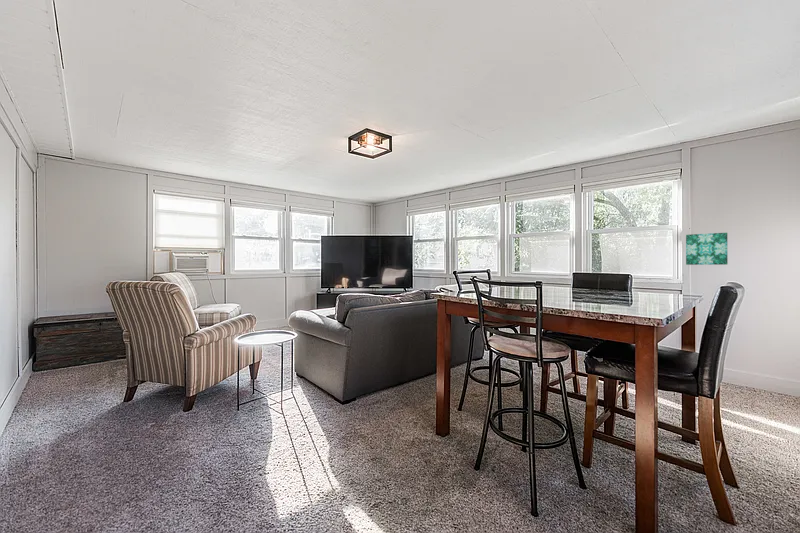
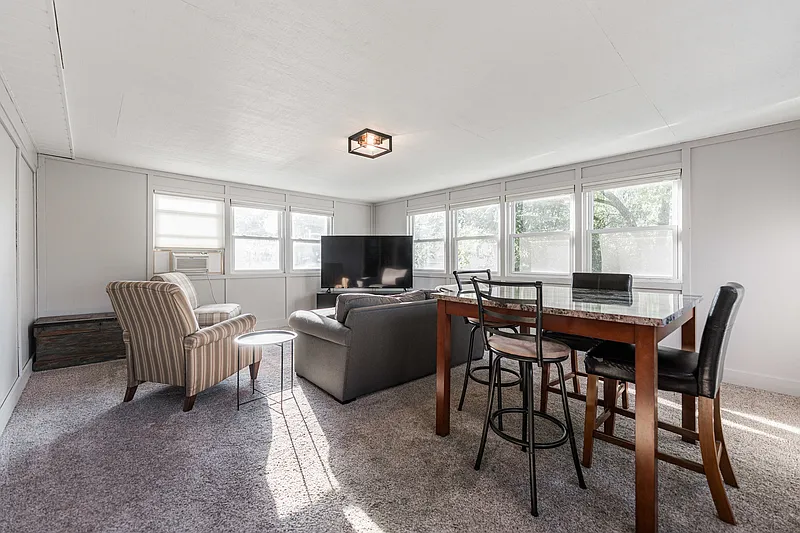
- wall art [685,232,729,266]
